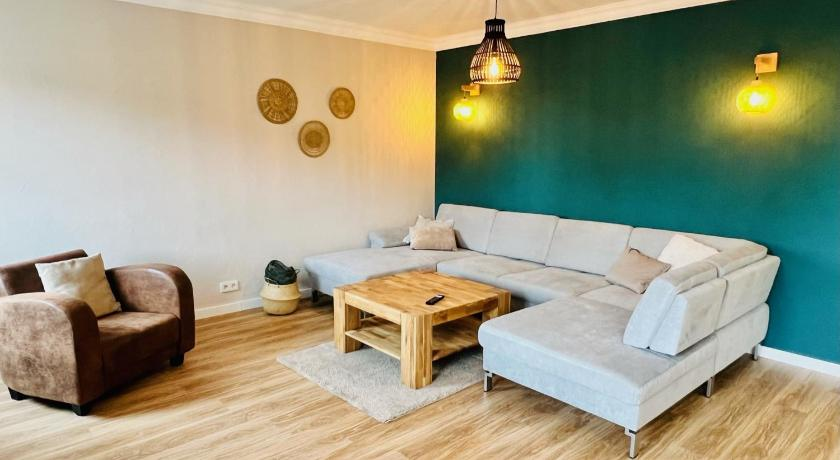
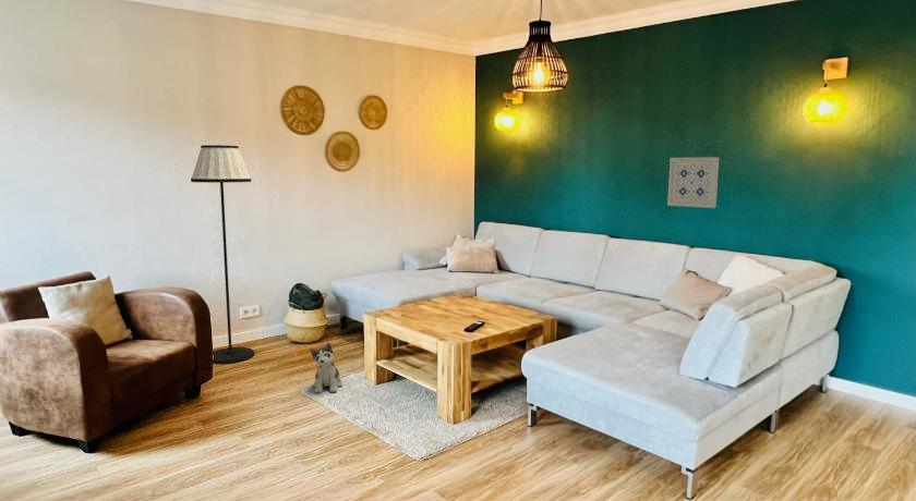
+ floor lamp [190,144,256,365]
+ wall art [666,156,720,209]
+ plush toy [310,341,343,394]
